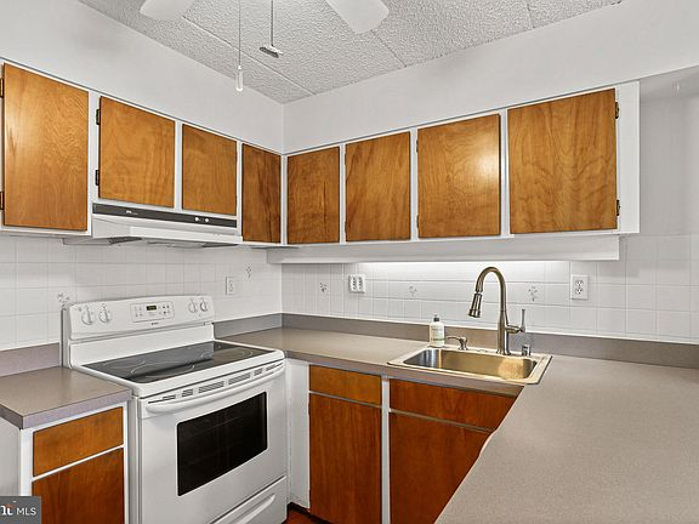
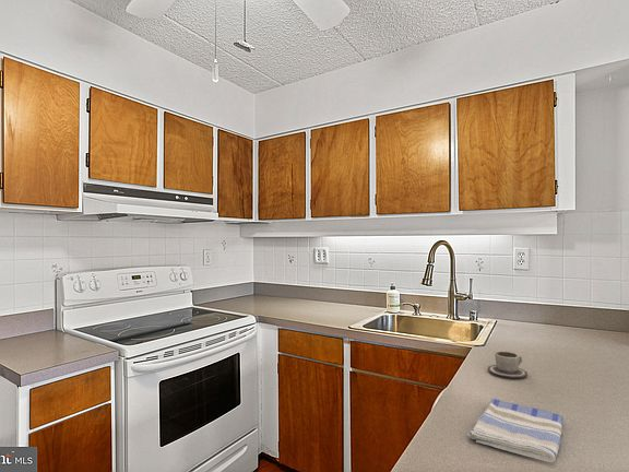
+ cup [487,351,529,379]
+ dish towel [466,398,565,463]
